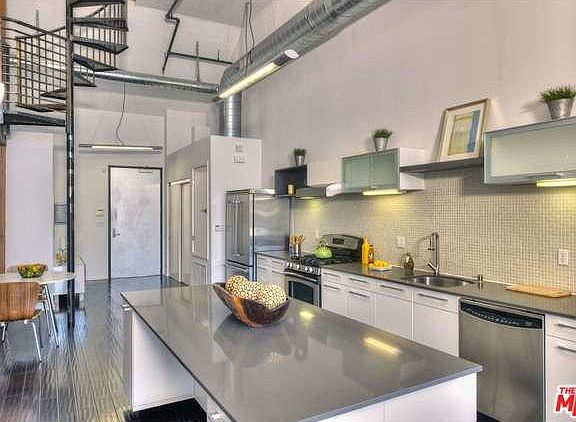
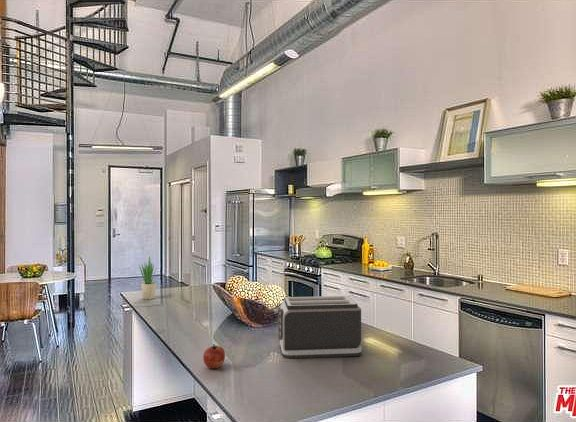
+ toaster [274,295,363,359]
+ apple [202,343,226,369]
+ potted plant [138,255,158,300]
